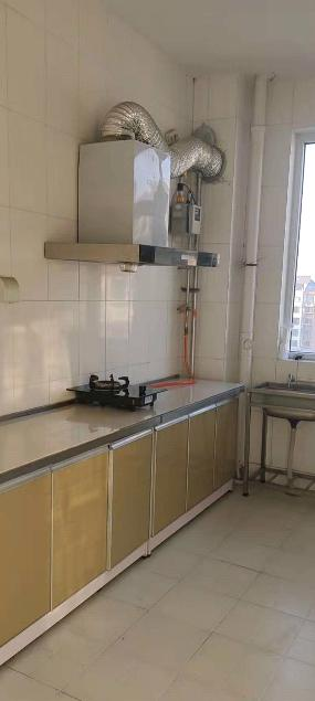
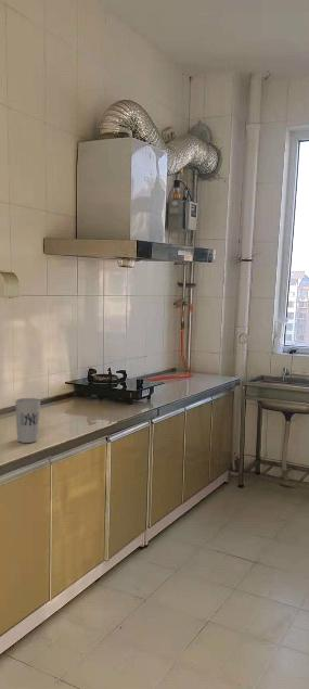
+ cup [14,397,41,444]
